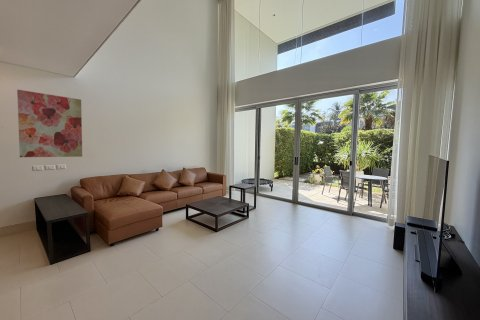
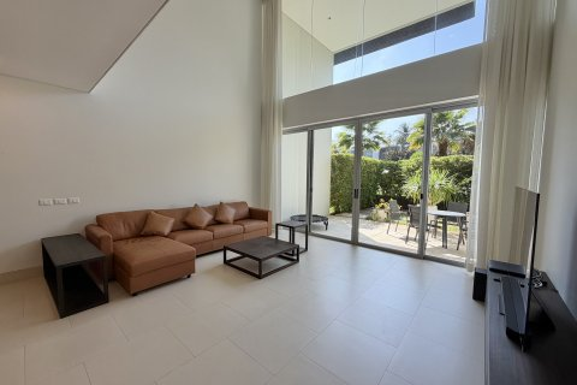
- wall art [16,89,83,158]
